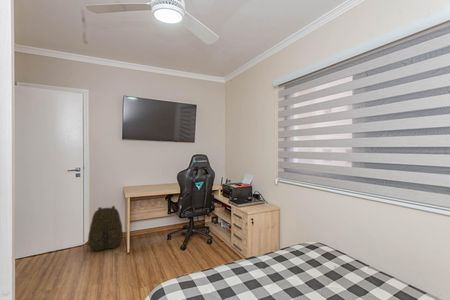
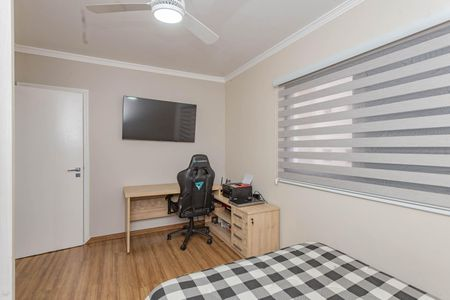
- backpack [87,205,124,252]
